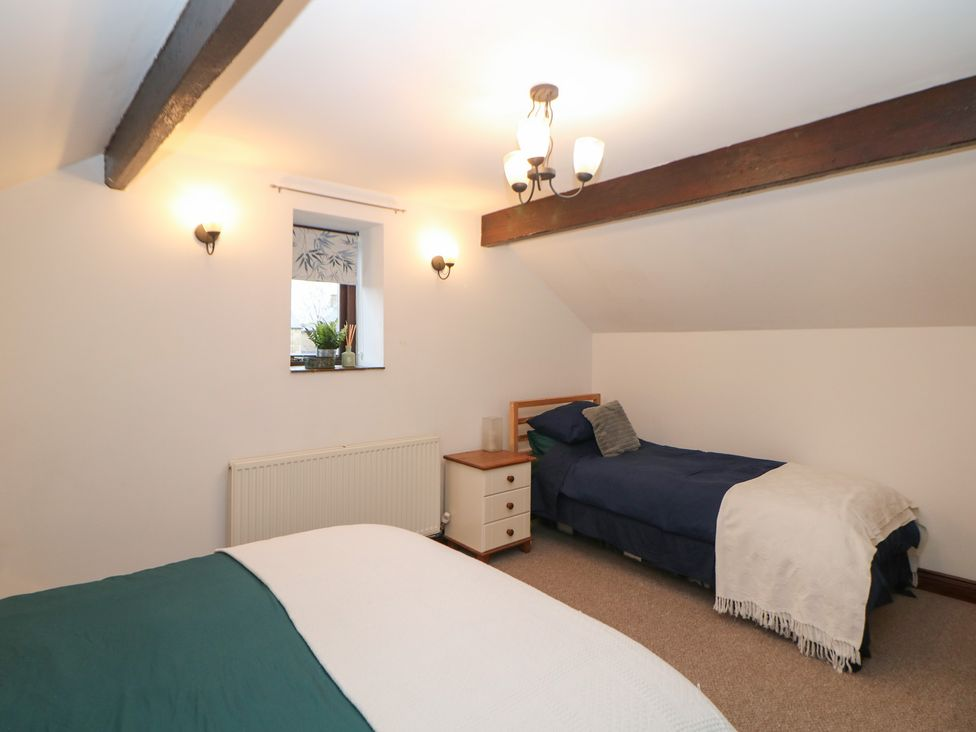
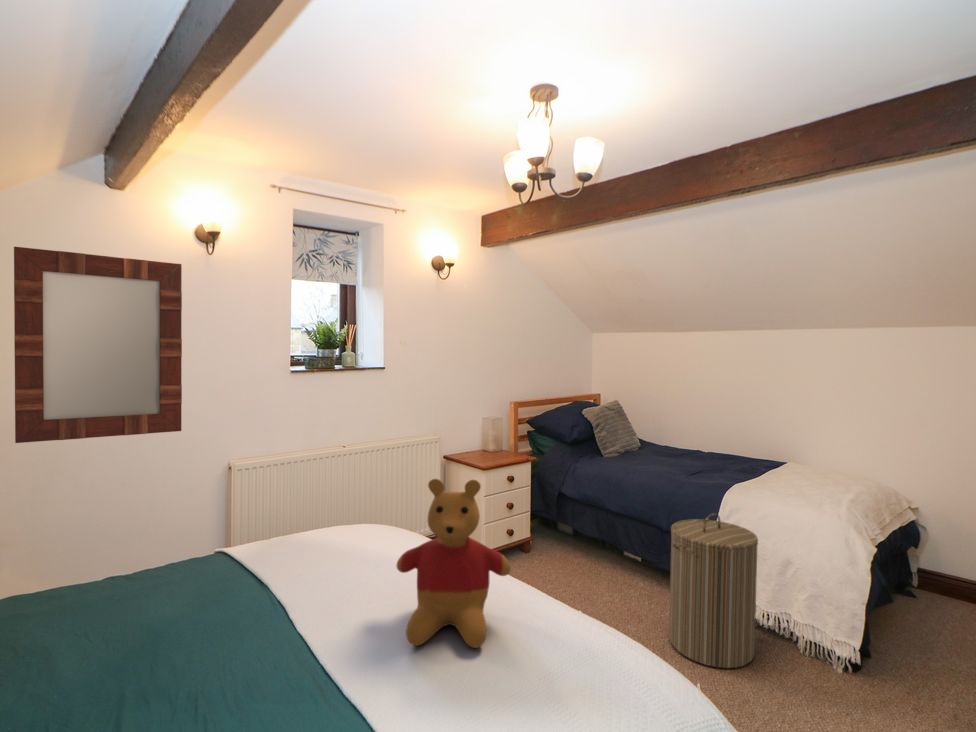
+ home mirror [13,246,183,444]
+ laundry hamper [668,512,759,669]
+ stuffed bear [395,478,512,649]
